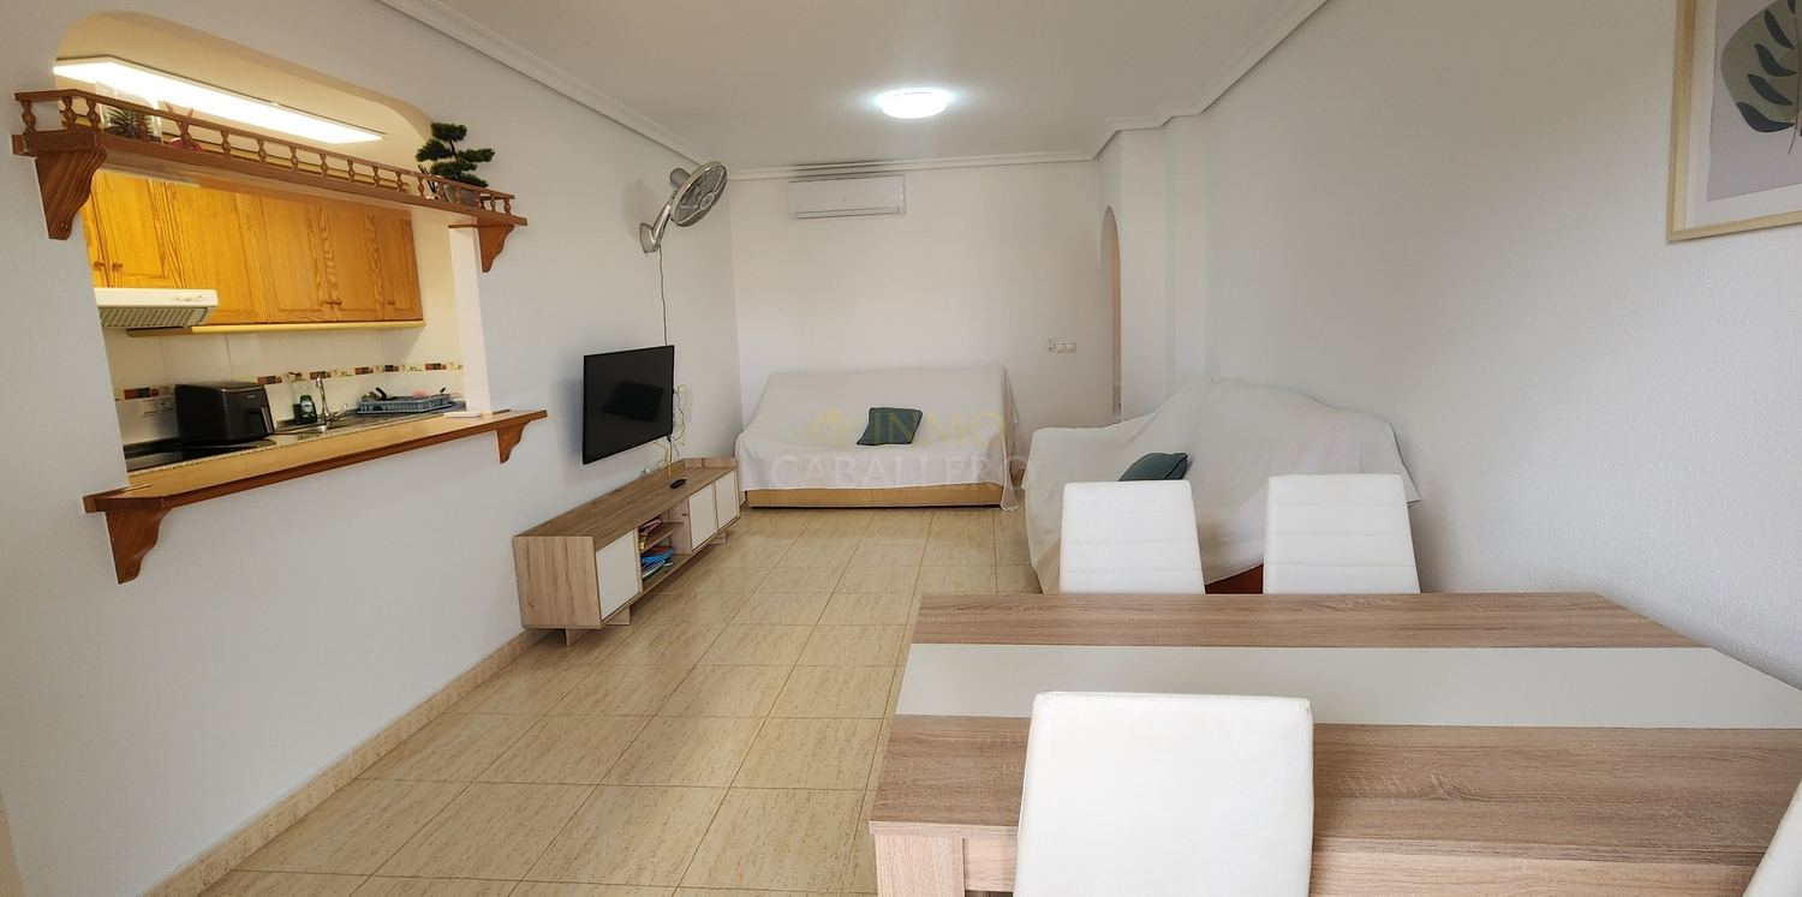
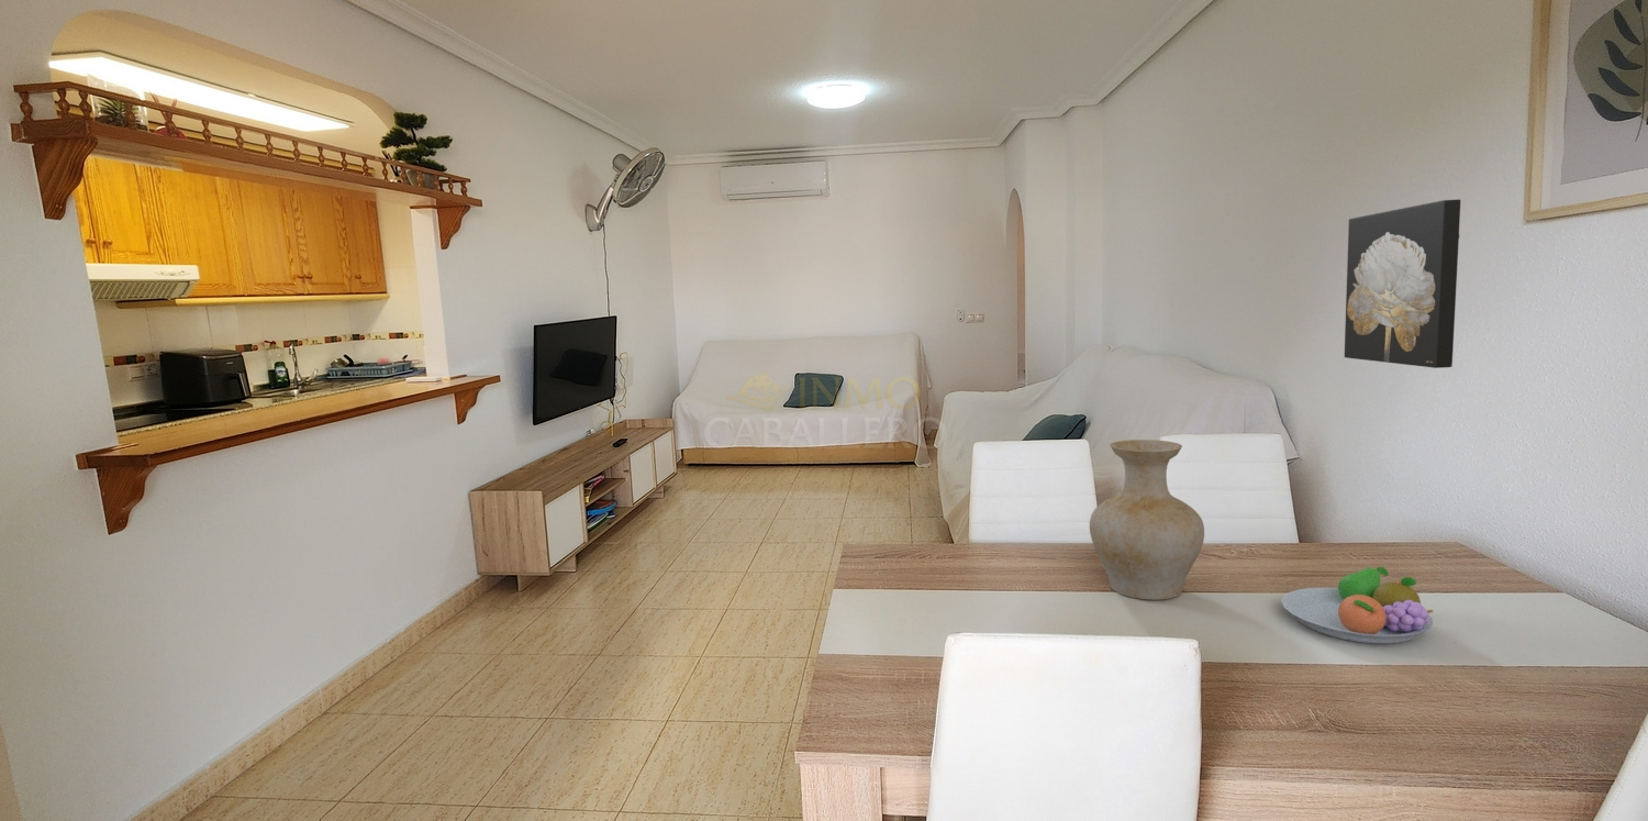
+ vase [1089,439,1205,601]
+ fruit bowl [1280,566,1434,644]
+ wall art [1344,198,1461,369]
